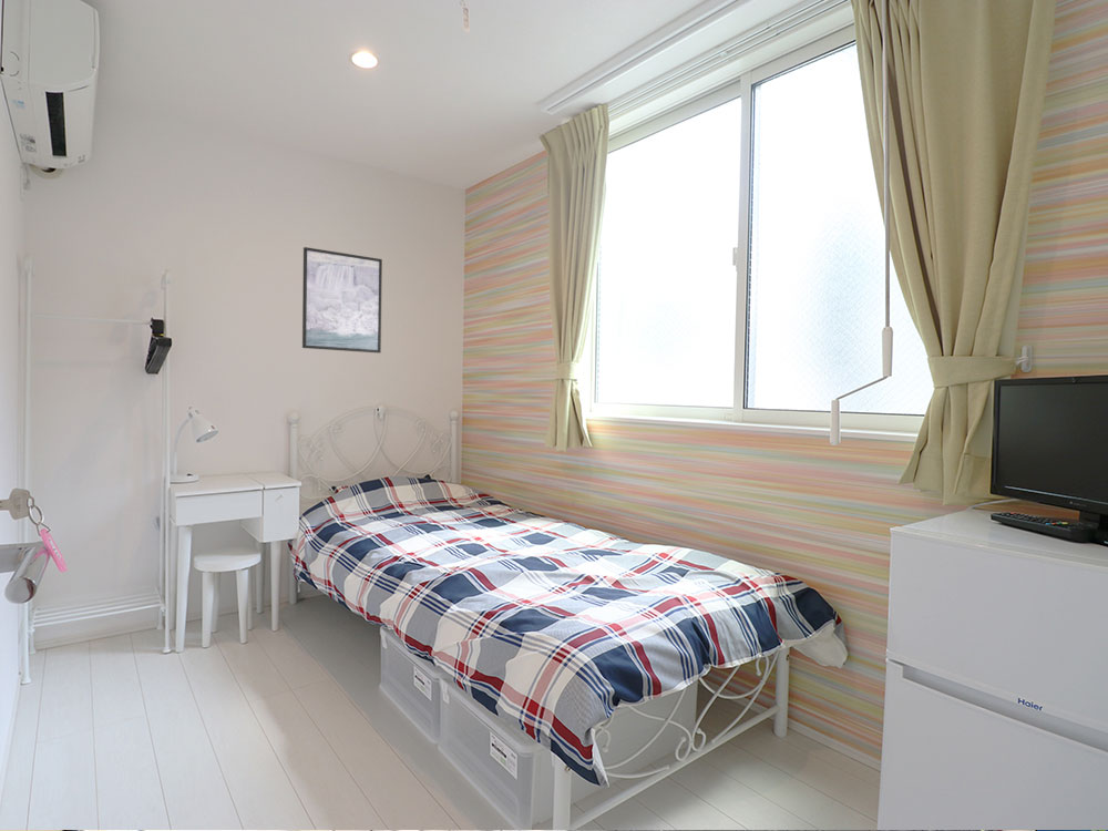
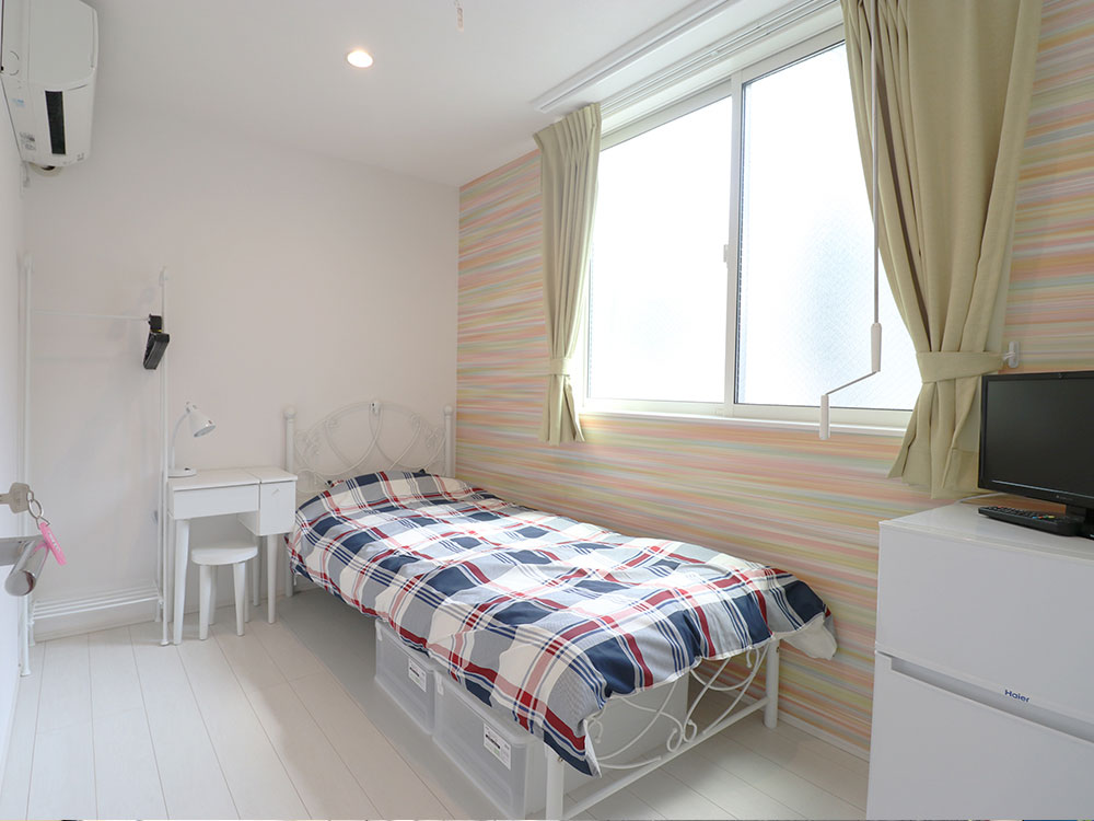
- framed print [301,246,383,353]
